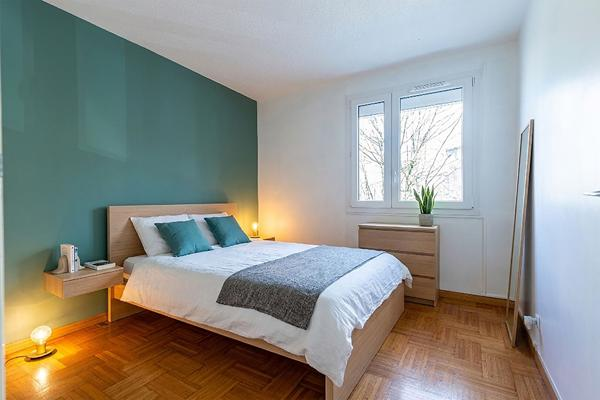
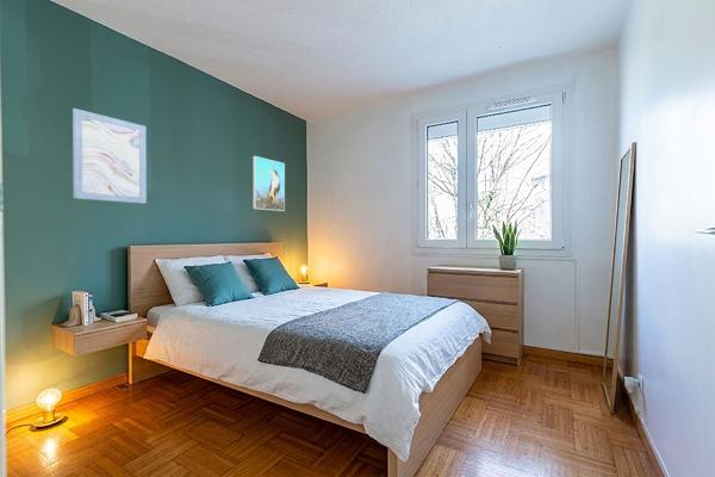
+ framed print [251,155,286,212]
+ wall art [72,107,148,205]
